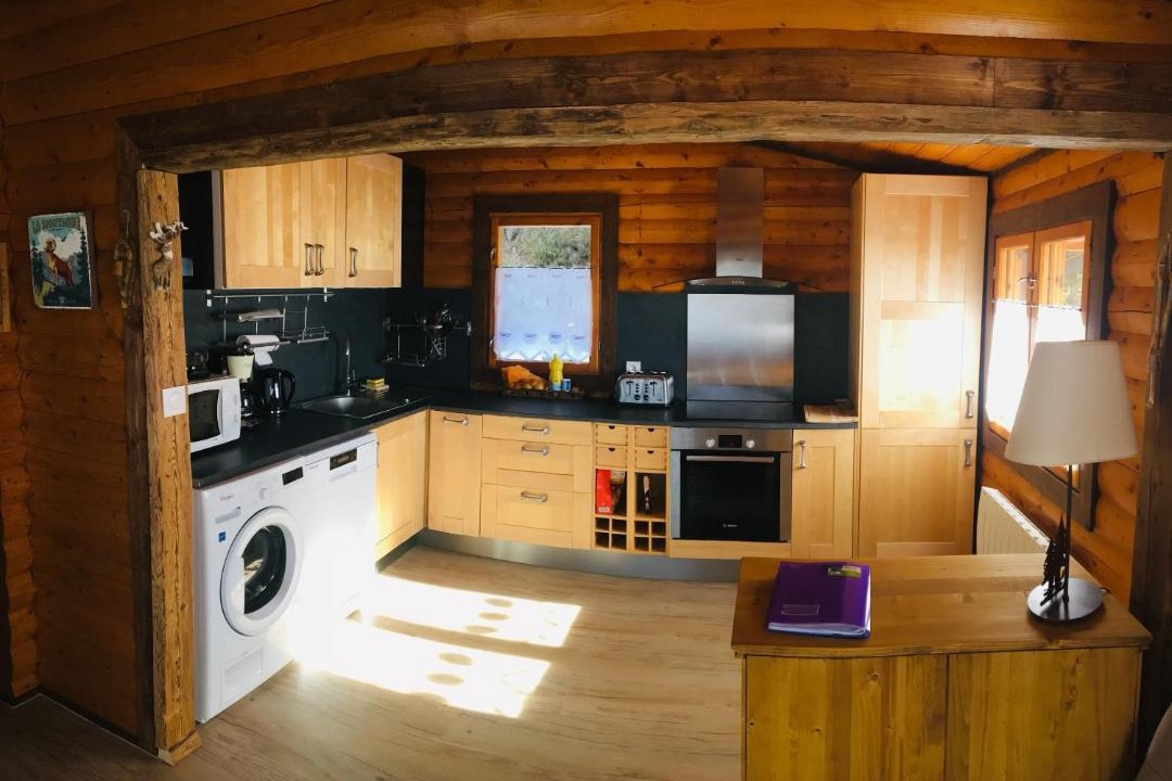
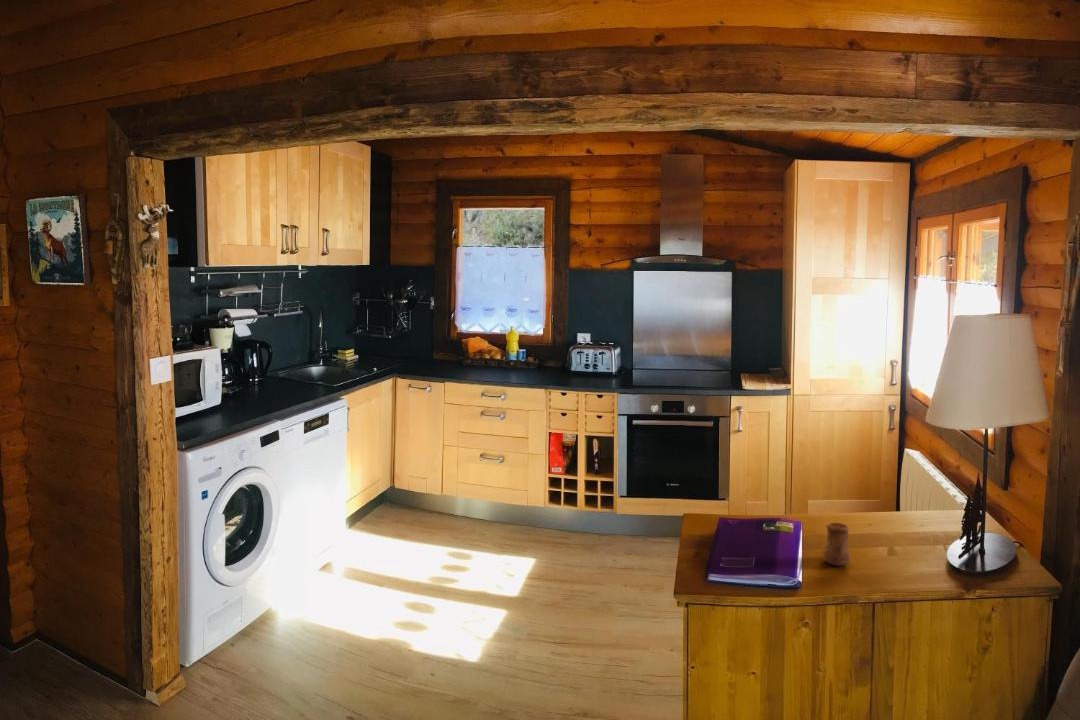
+ cup [822,522,852,567]
